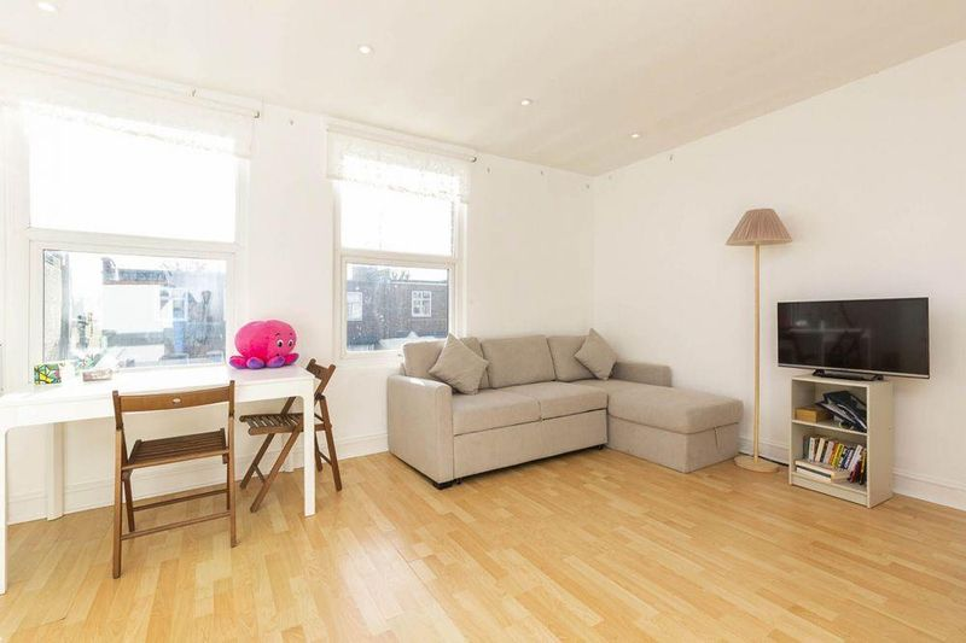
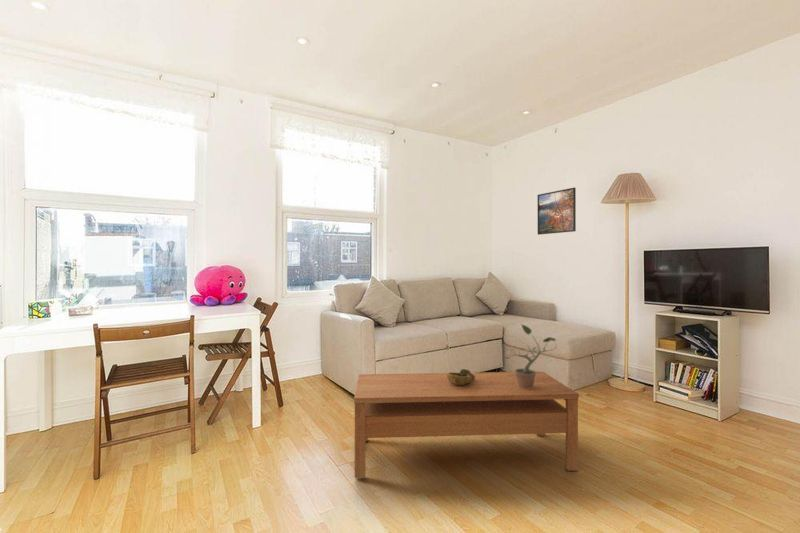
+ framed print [537,187,577,236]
+ potted plant [501,323,558,389]
+ decorative bowl [446,368,475,385]
+ coffee table [353,371,580,478]
